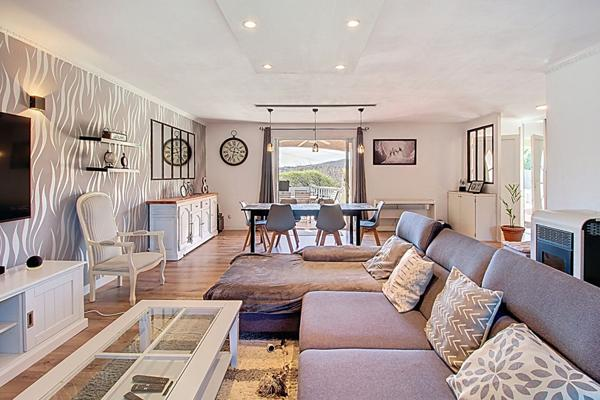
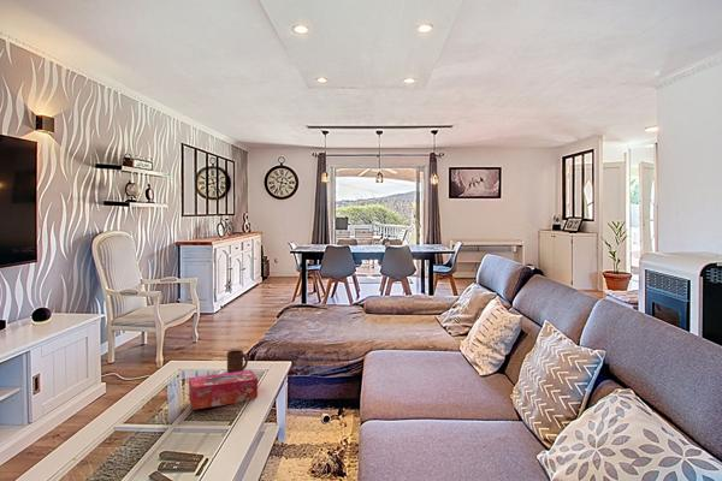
+ tissue box [188,369,259,410]
+ cup [226,349,249,373]
